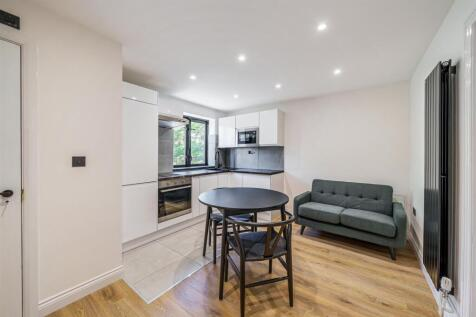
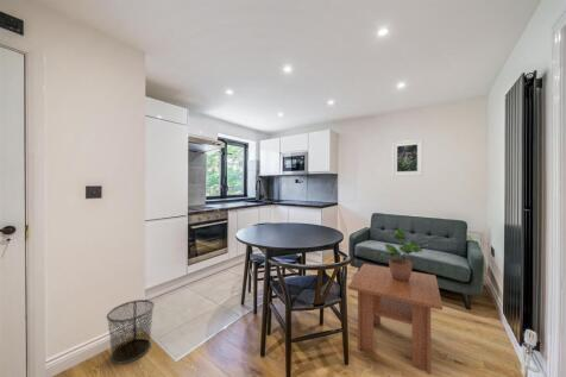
+ waste bin [106,299,156,365]
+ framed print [391,138,424,177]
+ potted plant [379,227,423,282]
+ coffee table [347,263,444,376]
